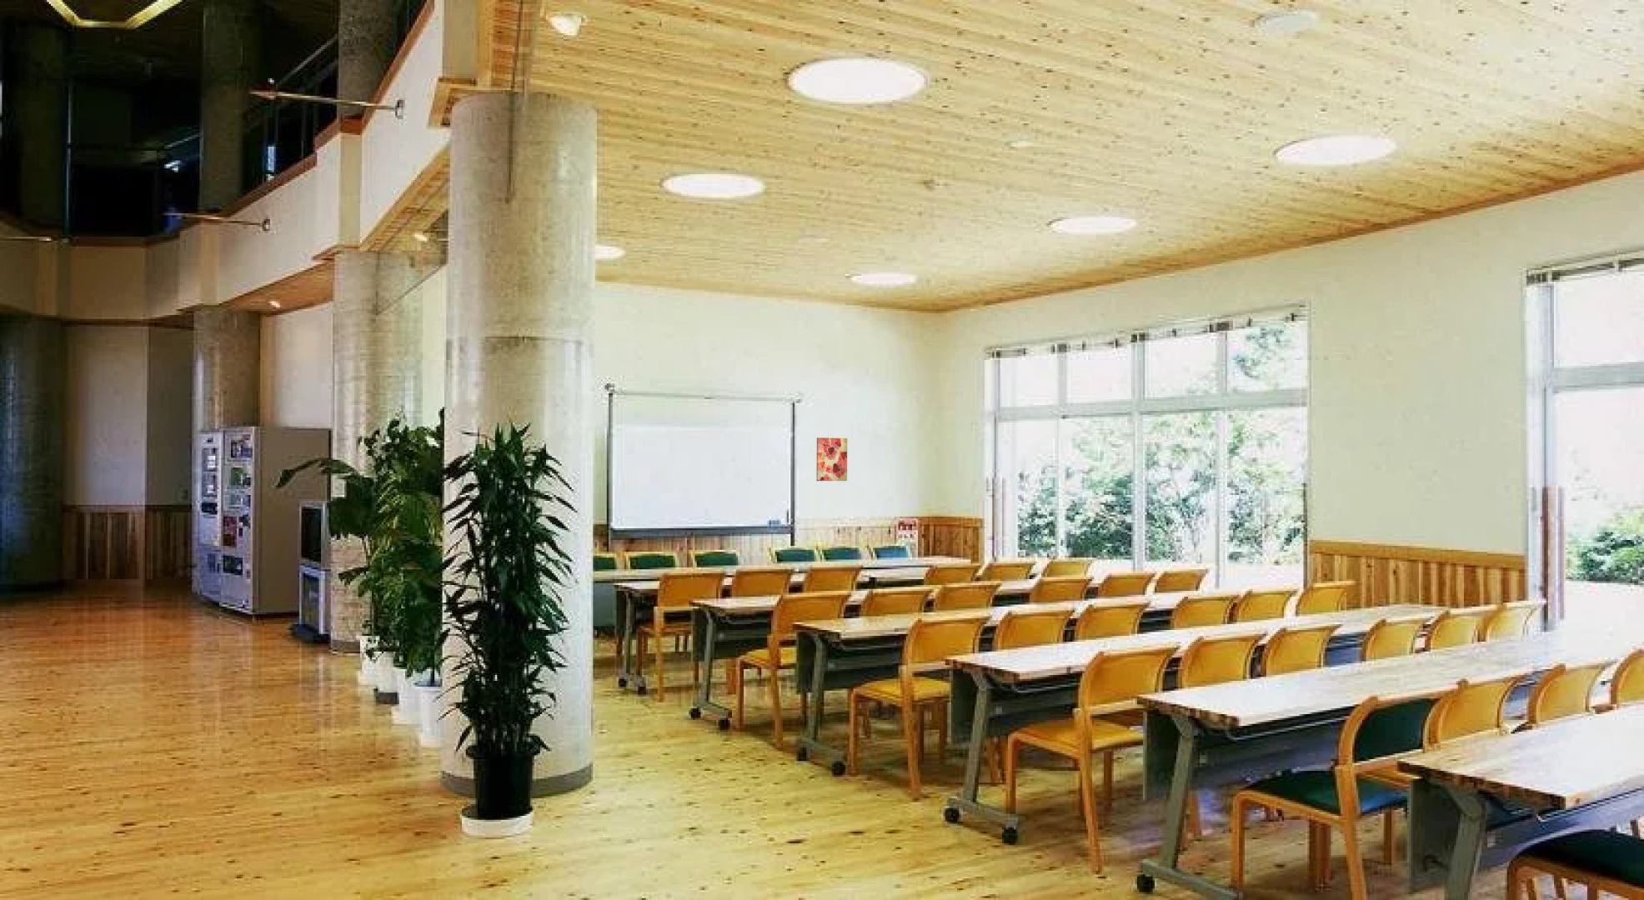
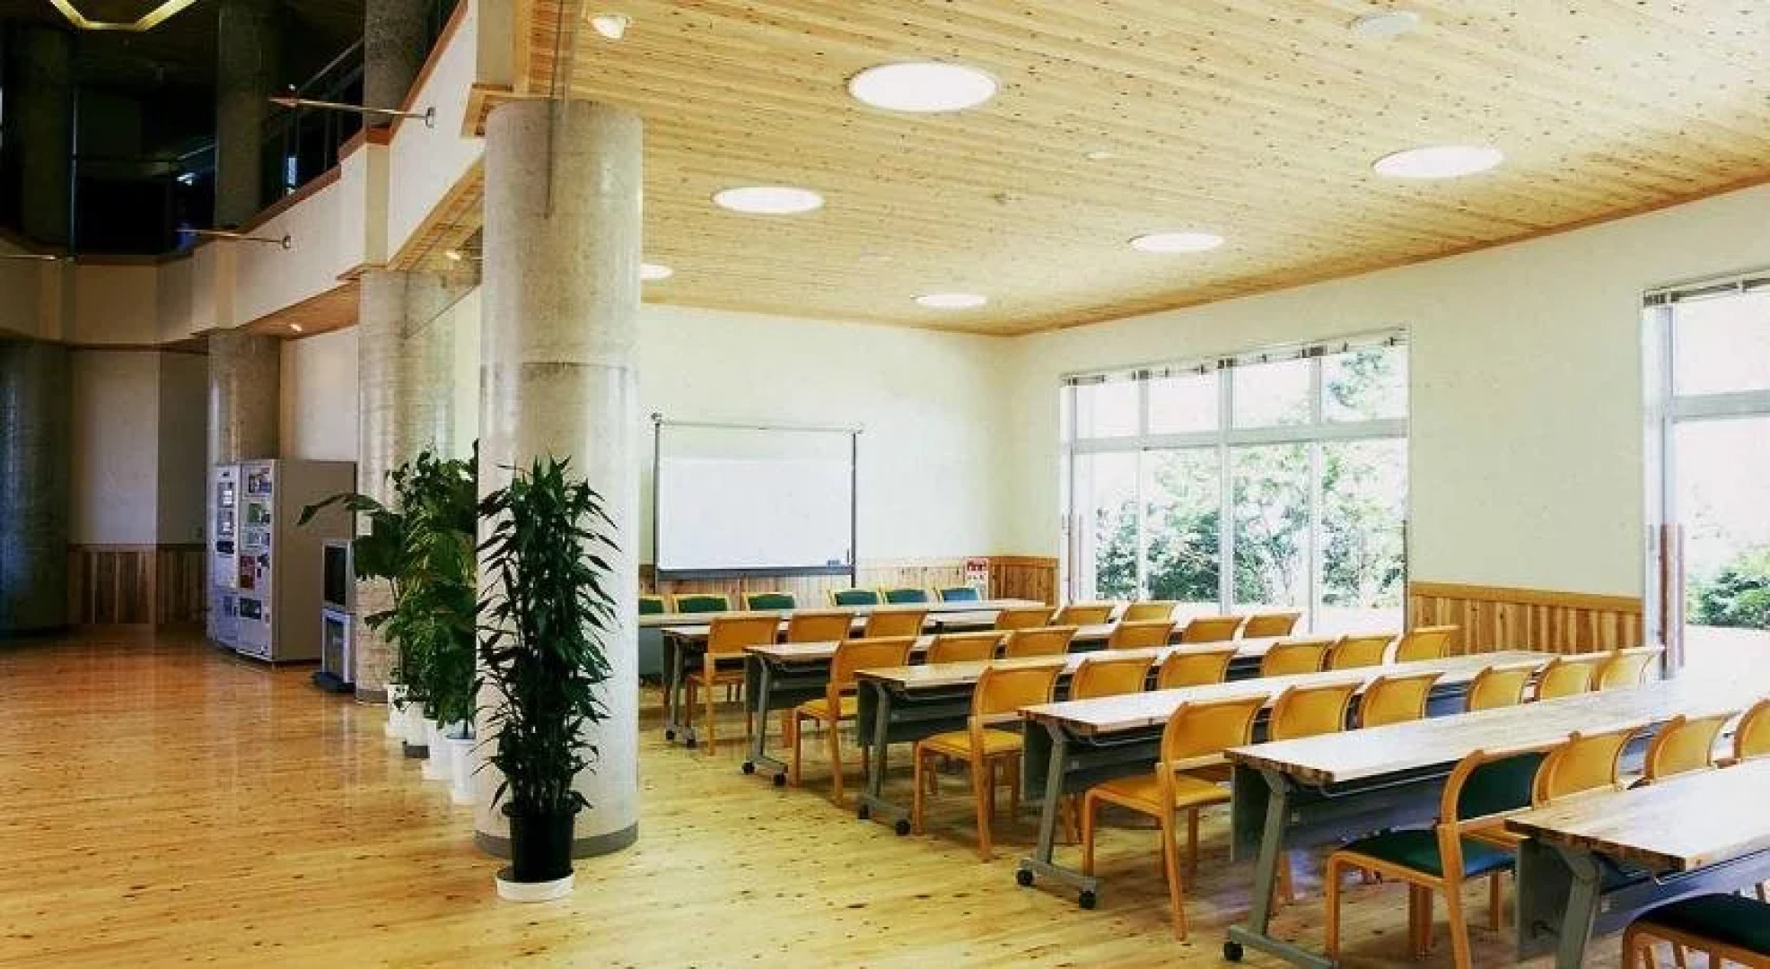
- wall art [815,437,848,482]
